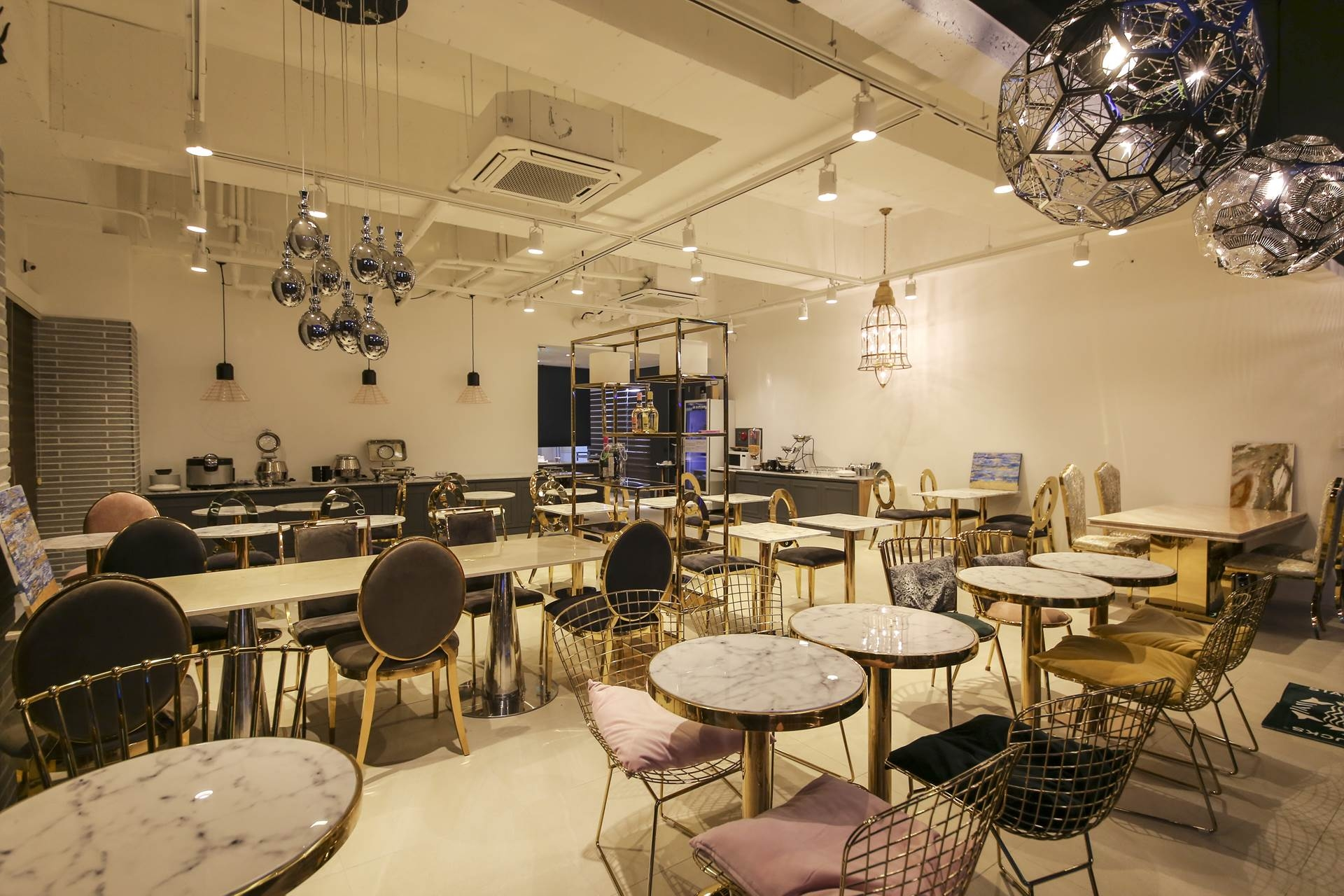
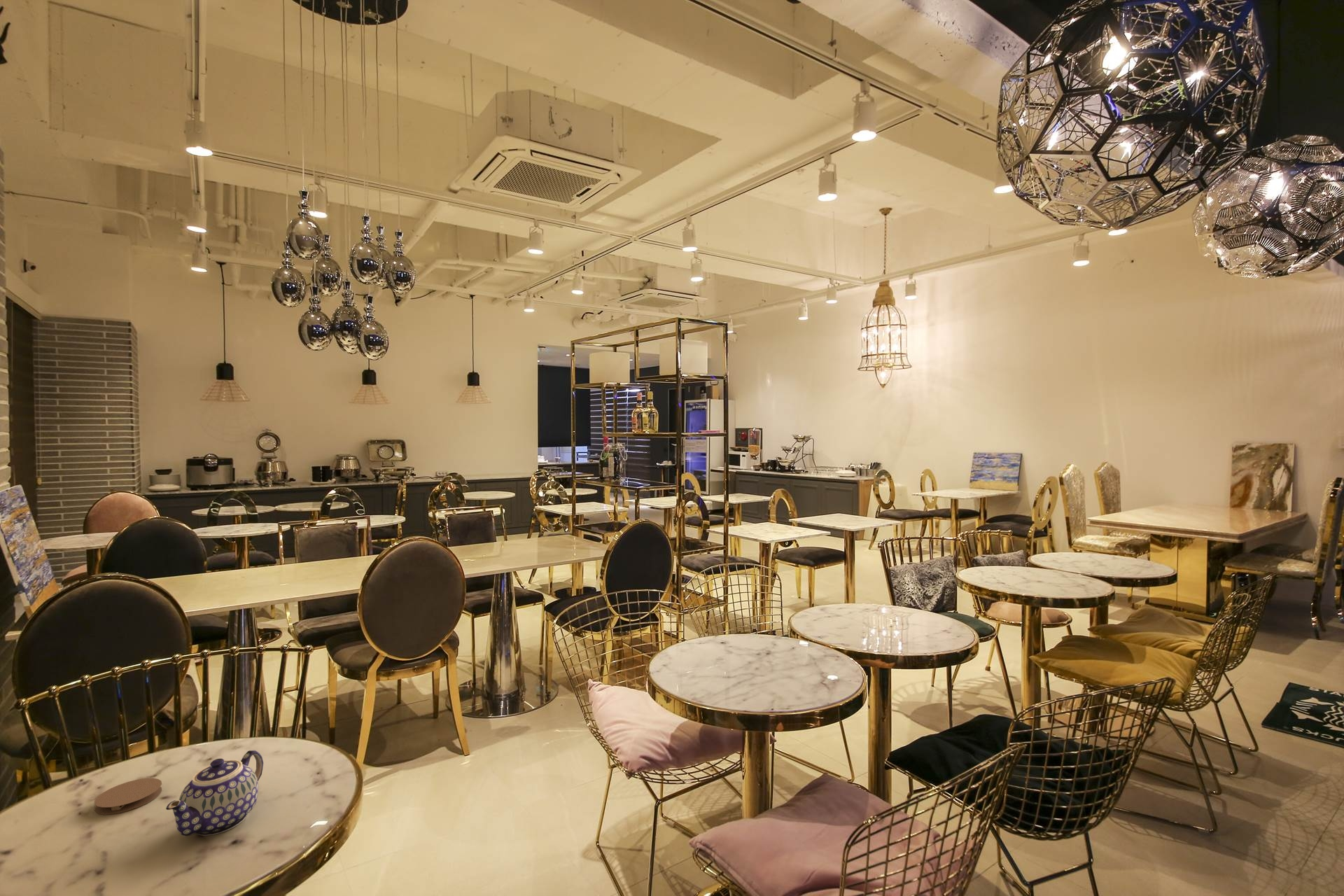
+ coaster [94,778,162,815]
+ teapot [165,749,264,837]
